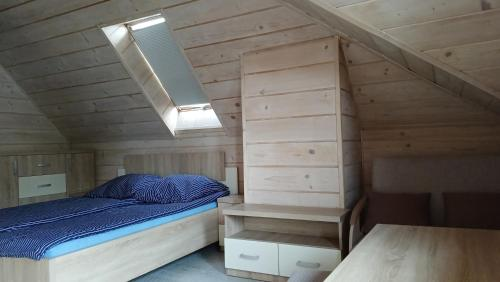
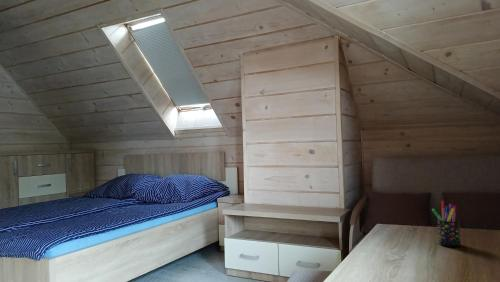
+ pen holder [431,200,462,248]
